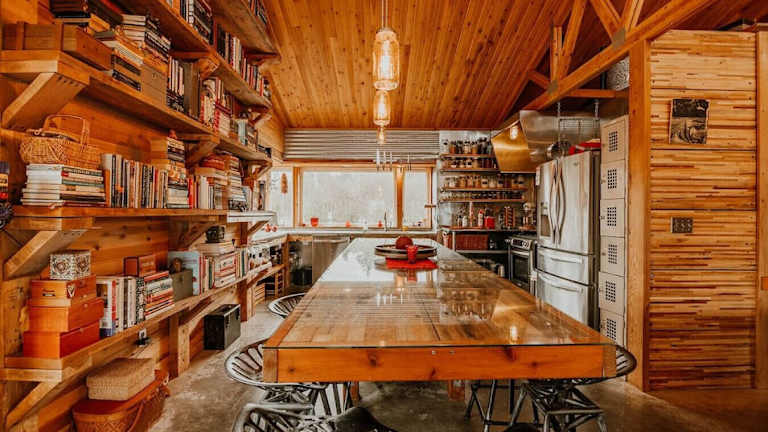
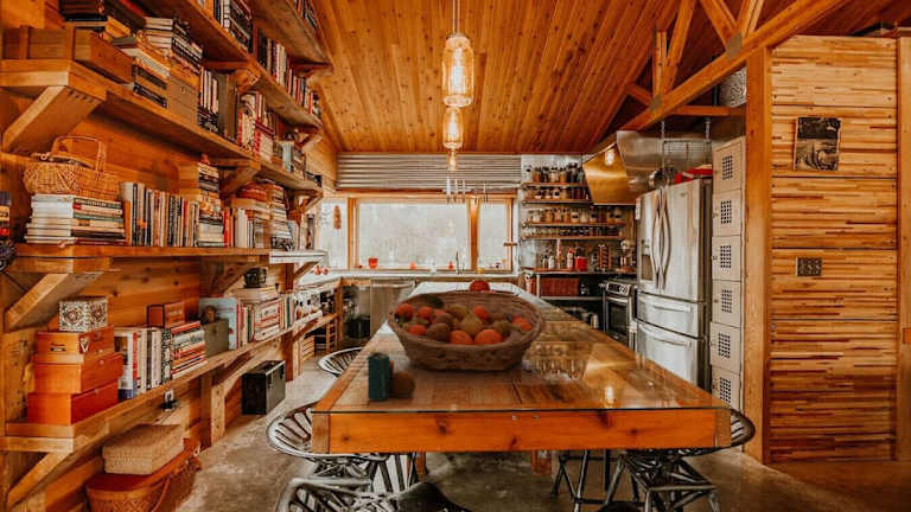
+ fruit basket [386,290,547,372]
+ candle [367,351,418,402]
